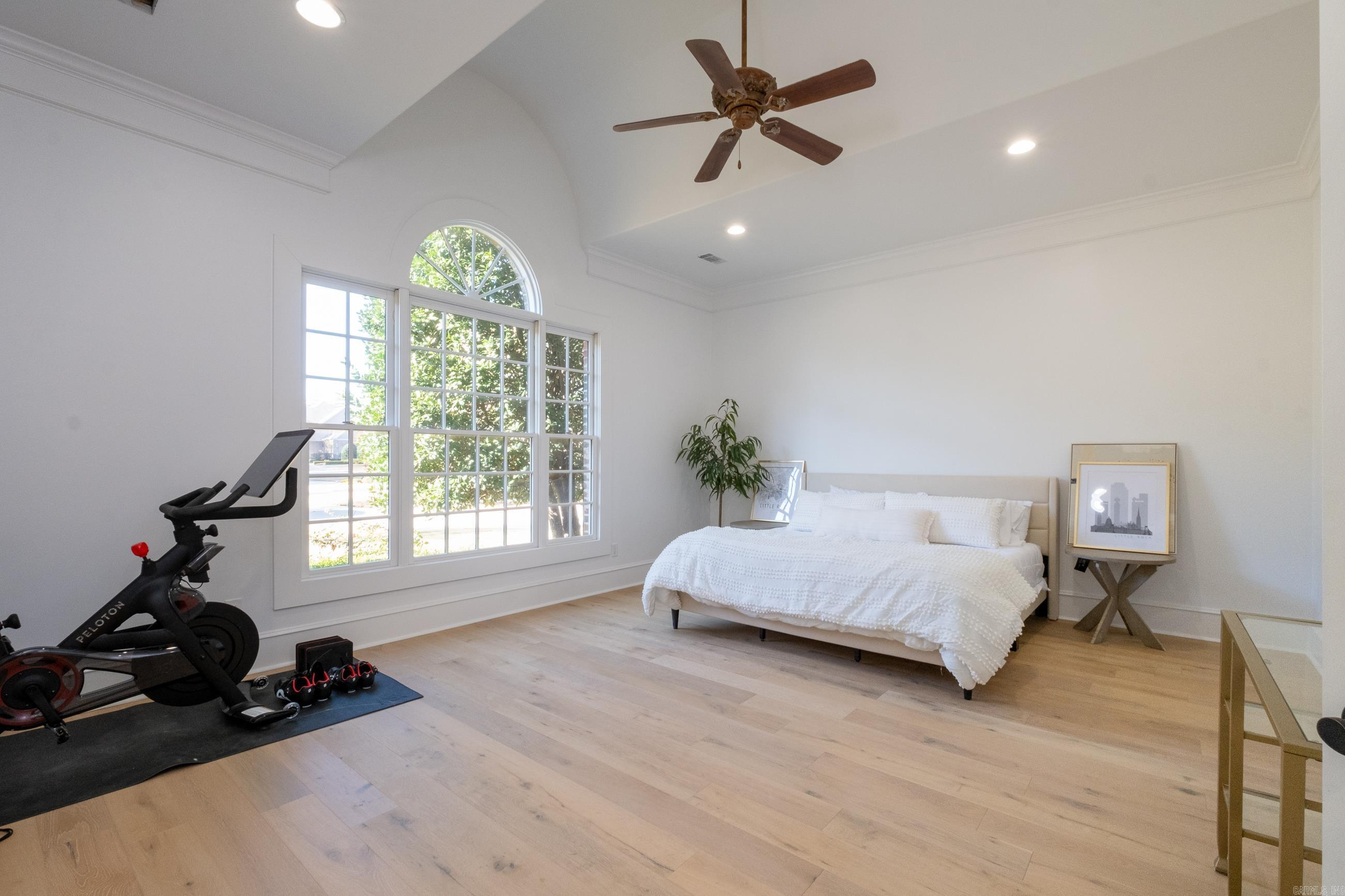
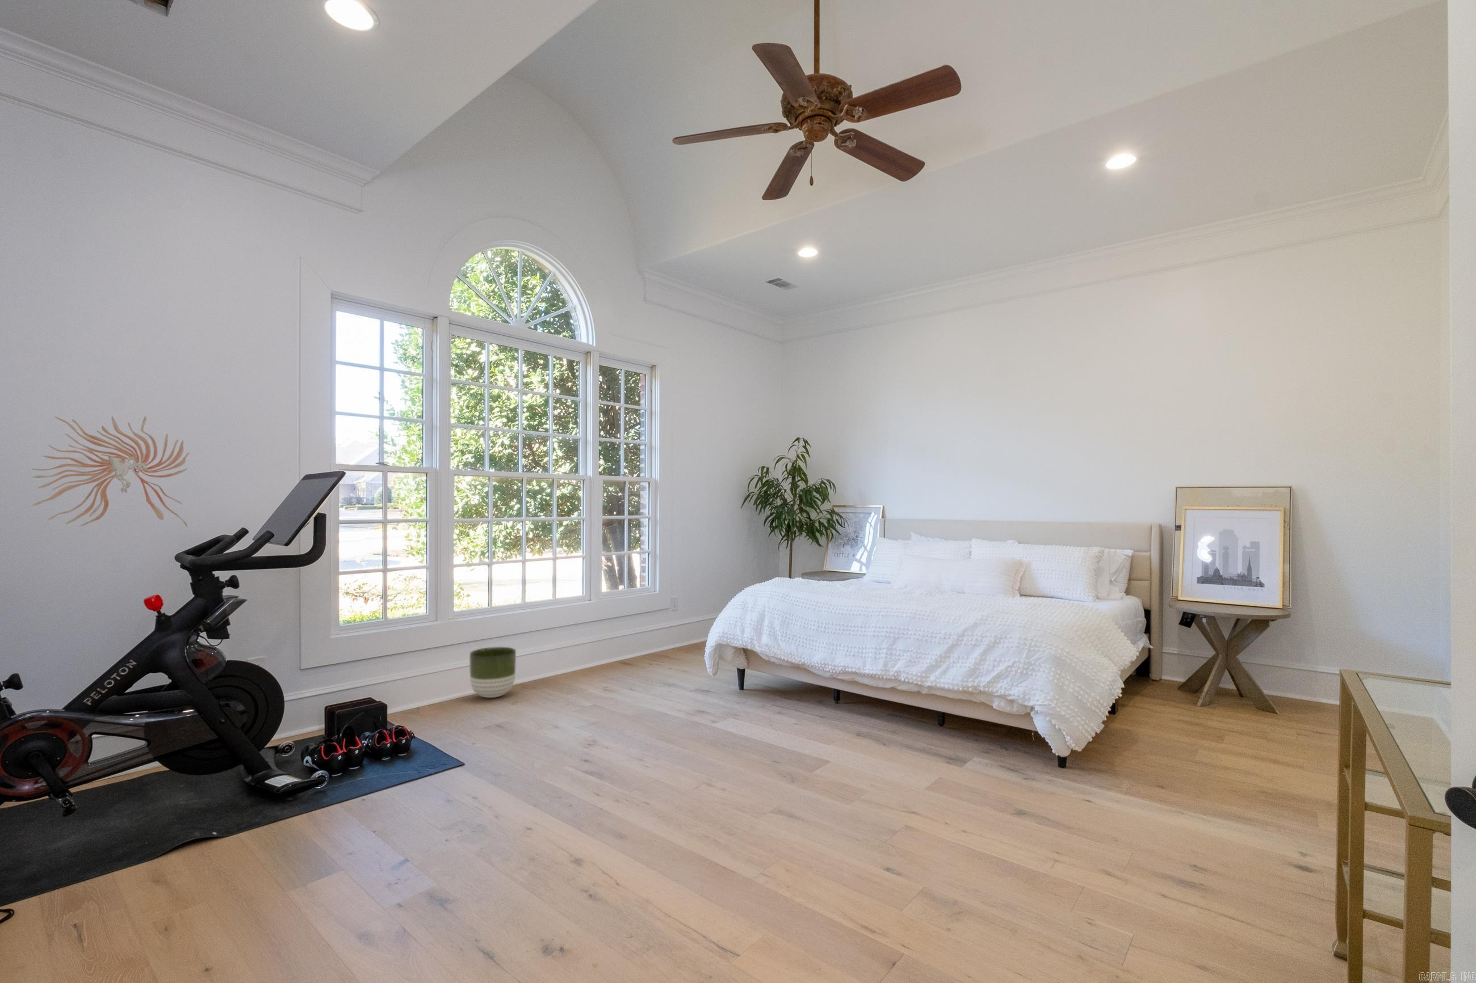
+ planter [469,646,517,698]
+ wall sculpture [31,415,190,528]
